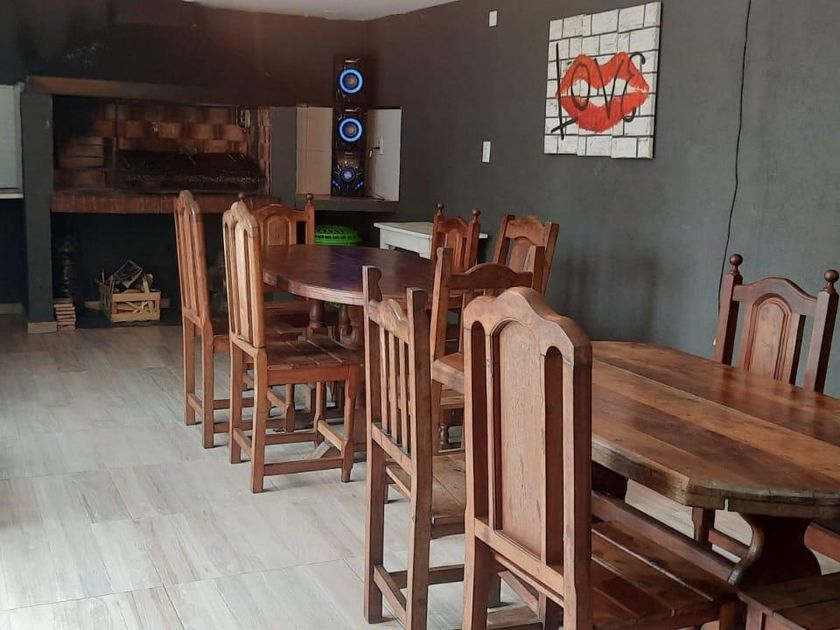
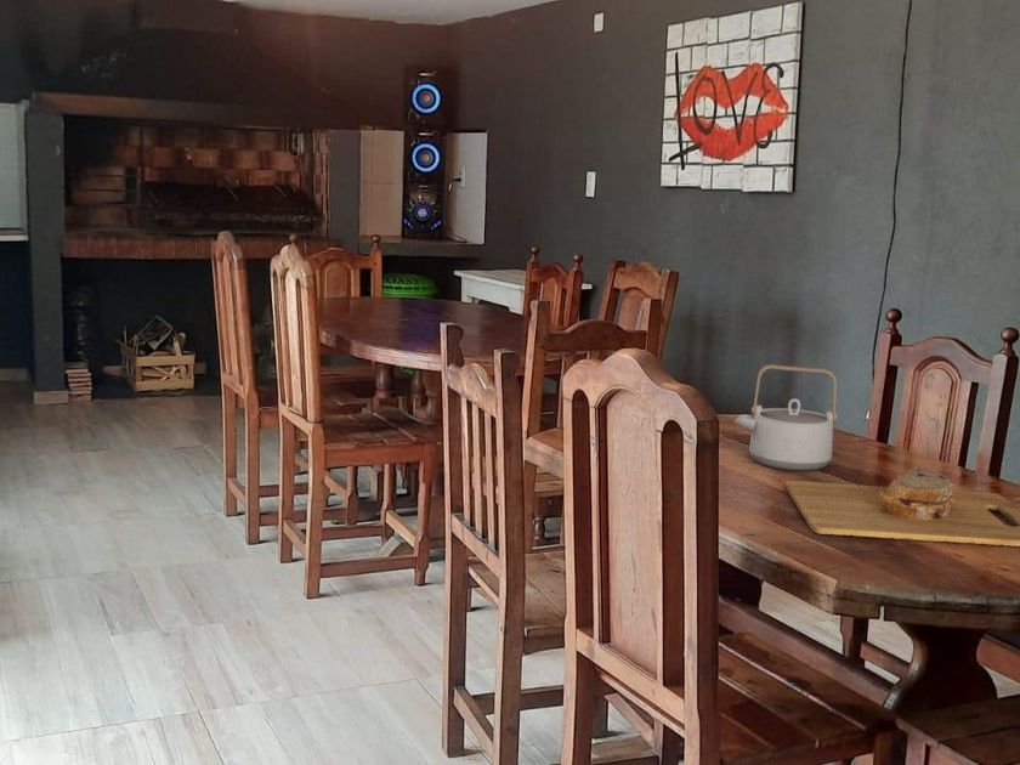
+ cutting board [784,465,1020,548]
+ teapot [733,363,838,472]
